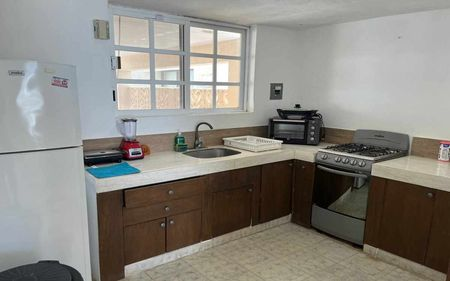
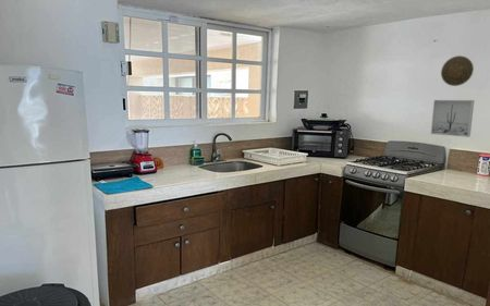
+ wall art [430,99,476,138]
+ decorative plate [440,54,475,87]
